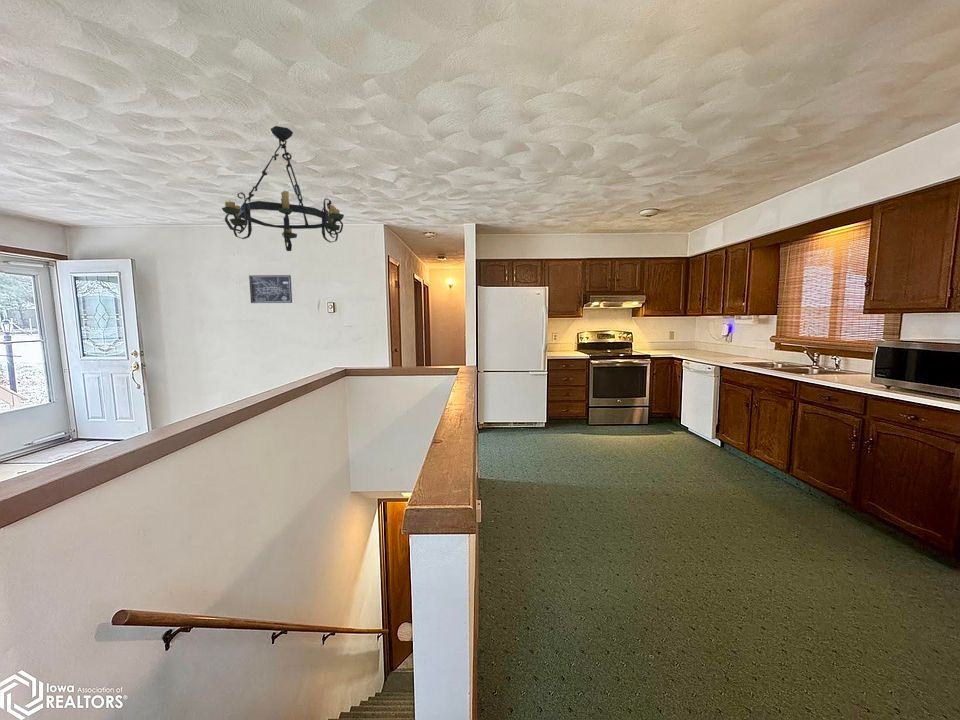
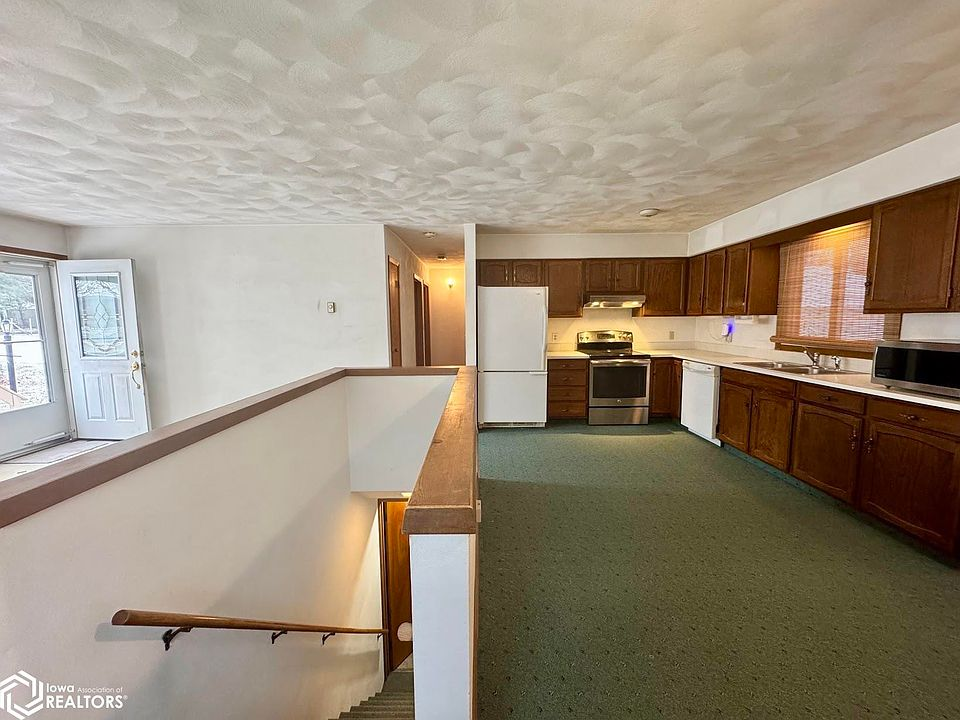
- wall art [248,274,293,304]
- chandelier [221,125,345,252]
